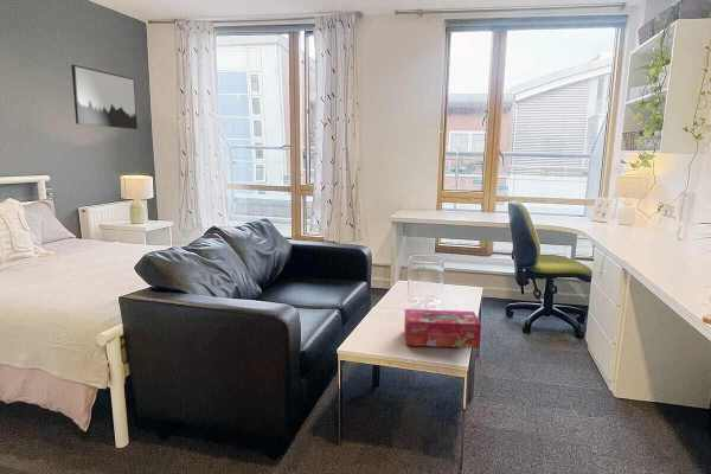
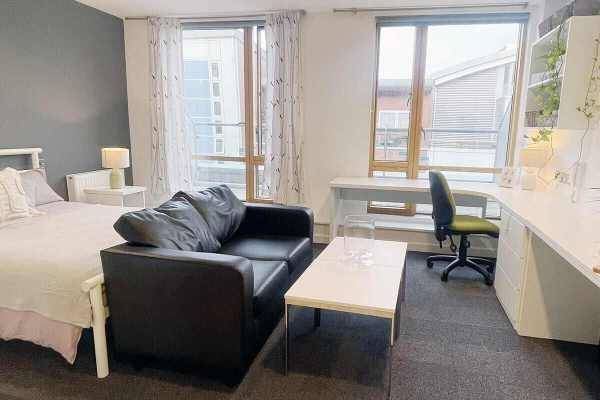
- wall art [70,64,139,130]
- tissue box [403,308,482,350]
